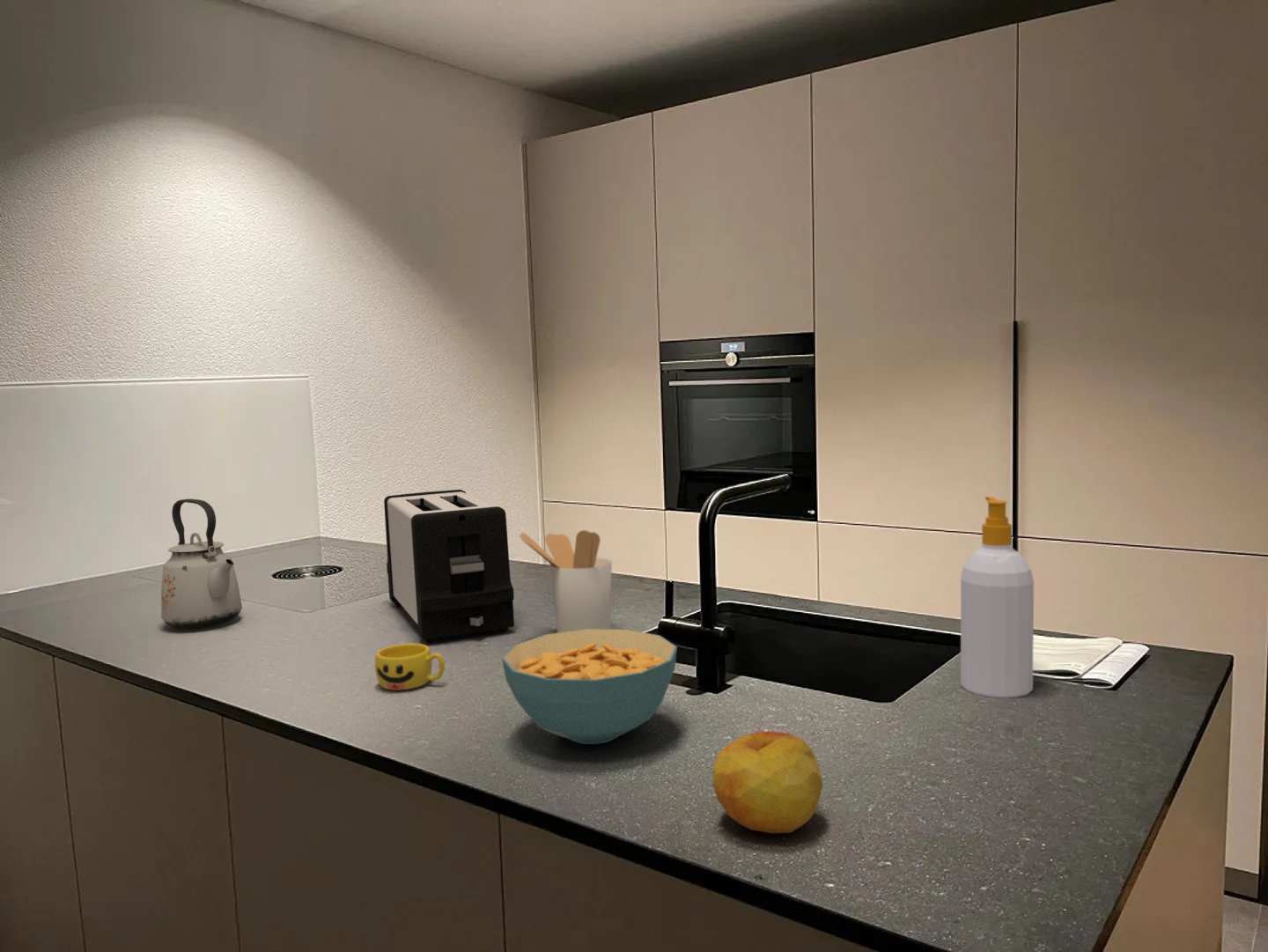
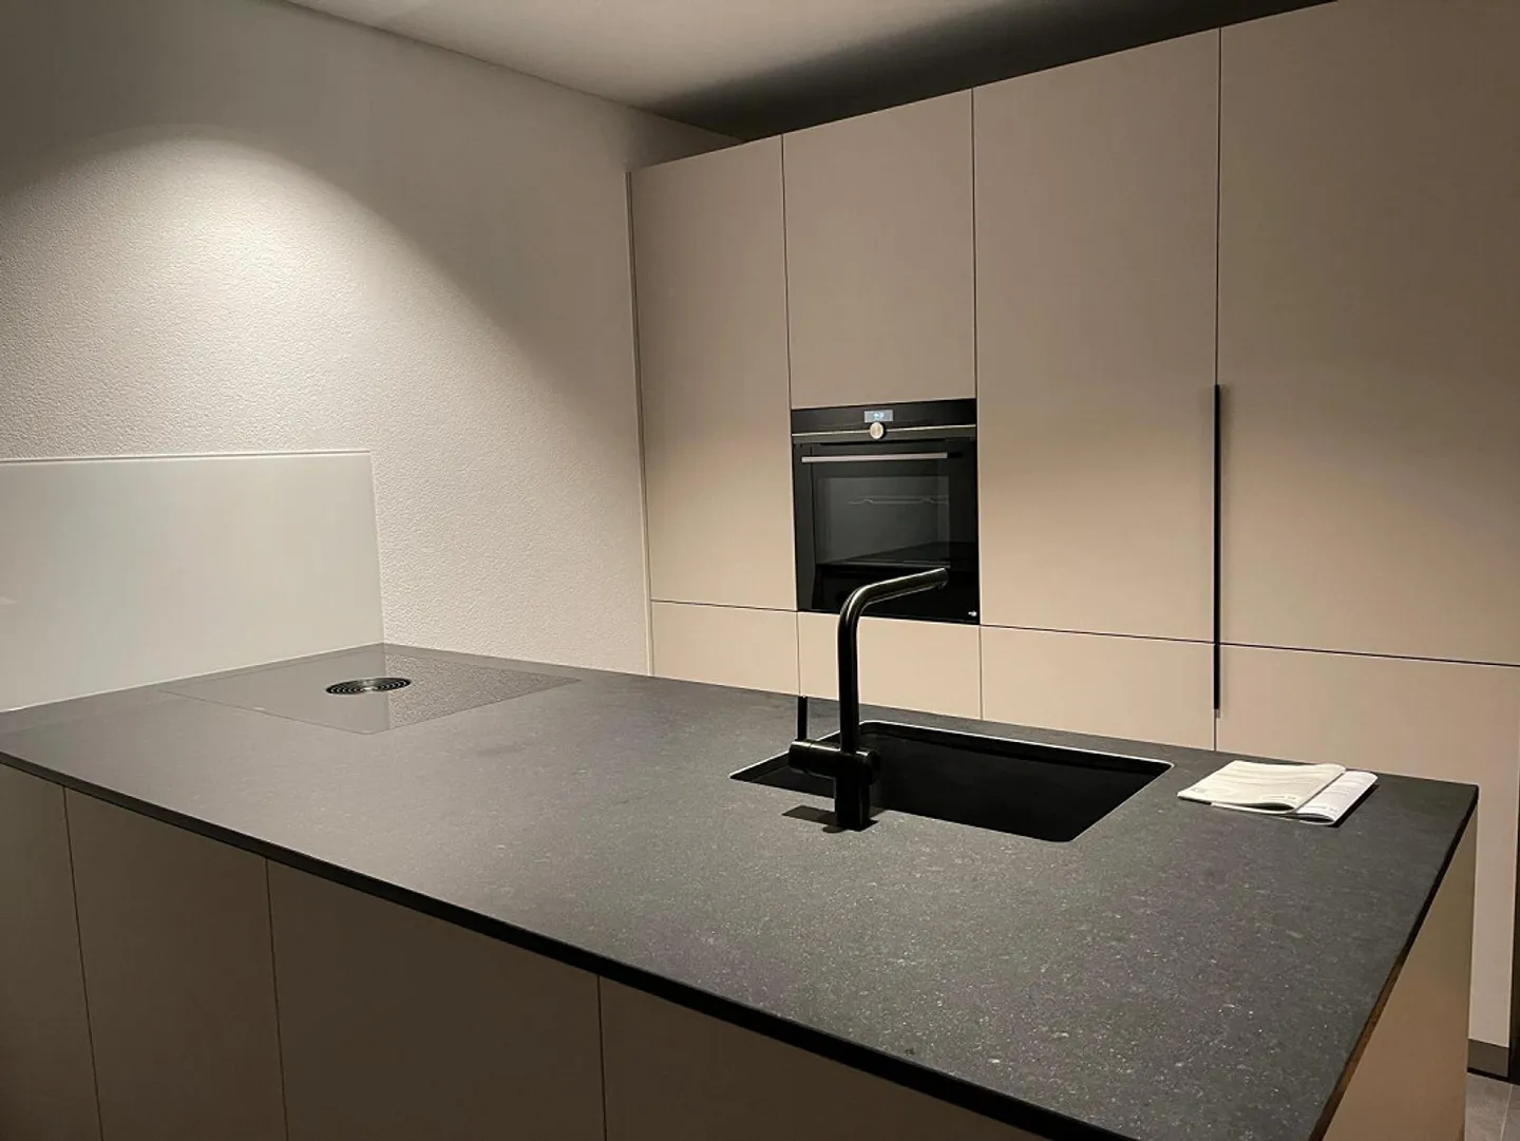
- kettle [160,498,243,630]
- cereal bowl [501,628,678,745]
- soap bottle [960,496,1035,699]
- apple [712,731,824,834]
- utensil holder [519,529,613,633]
- cup [374,643,446,691]
- toaster [383,489,515,644]
